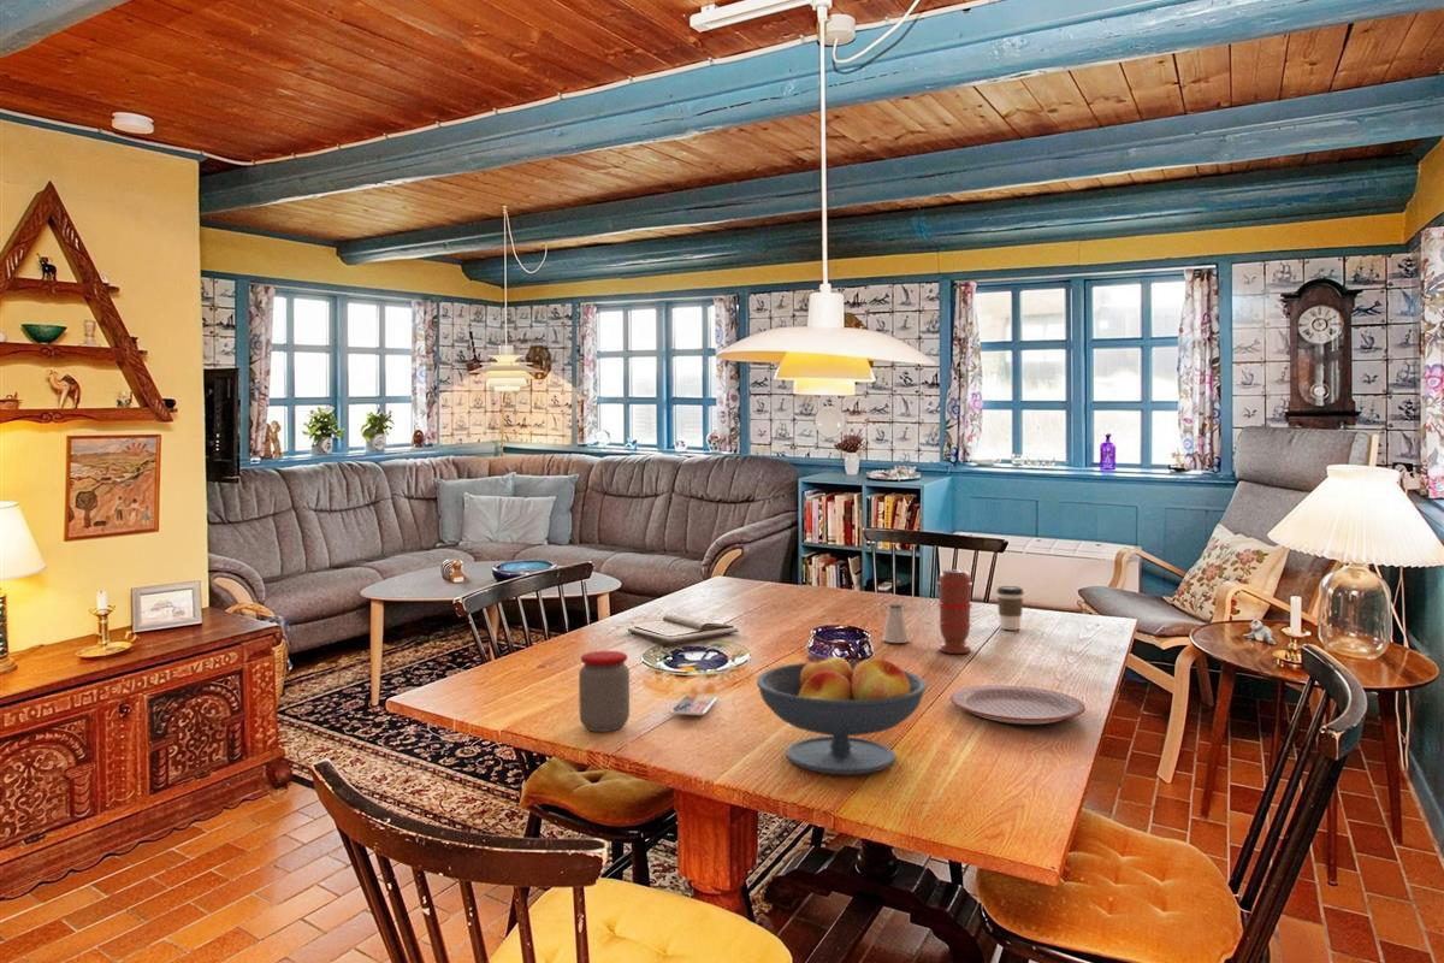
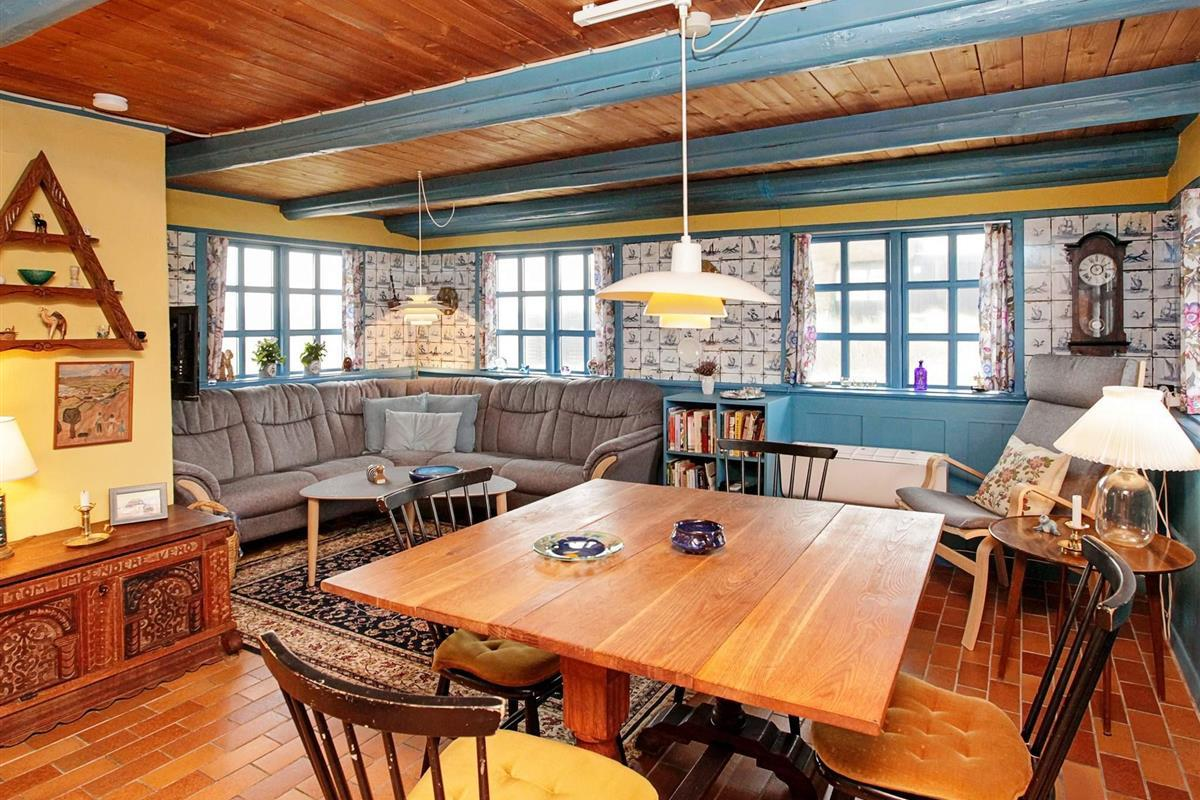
- jar [578,650,631,733]
- saltshaker [882,603,910,644]
- spice grinder [936,568,973,655]
- smartphone [670,693,718,716]
- fruit bowl [756,651,928,775]
- plate [949,684,1087,726]
- book [627,613,740,644]
- coffee cup [995,585,1025,631]
